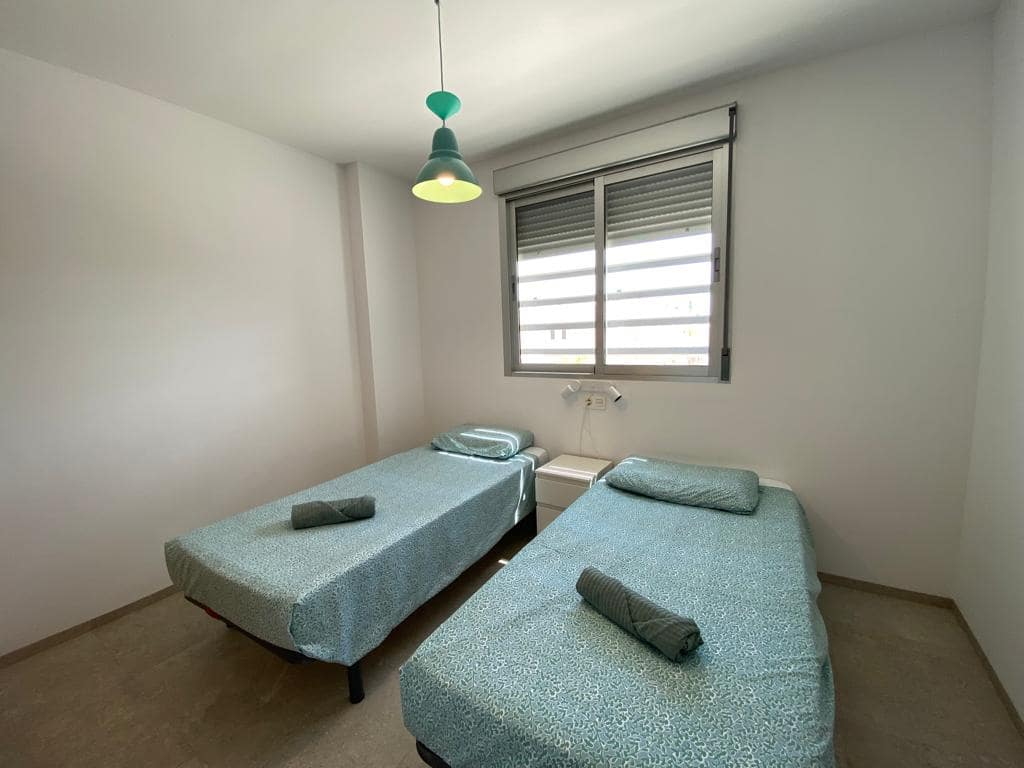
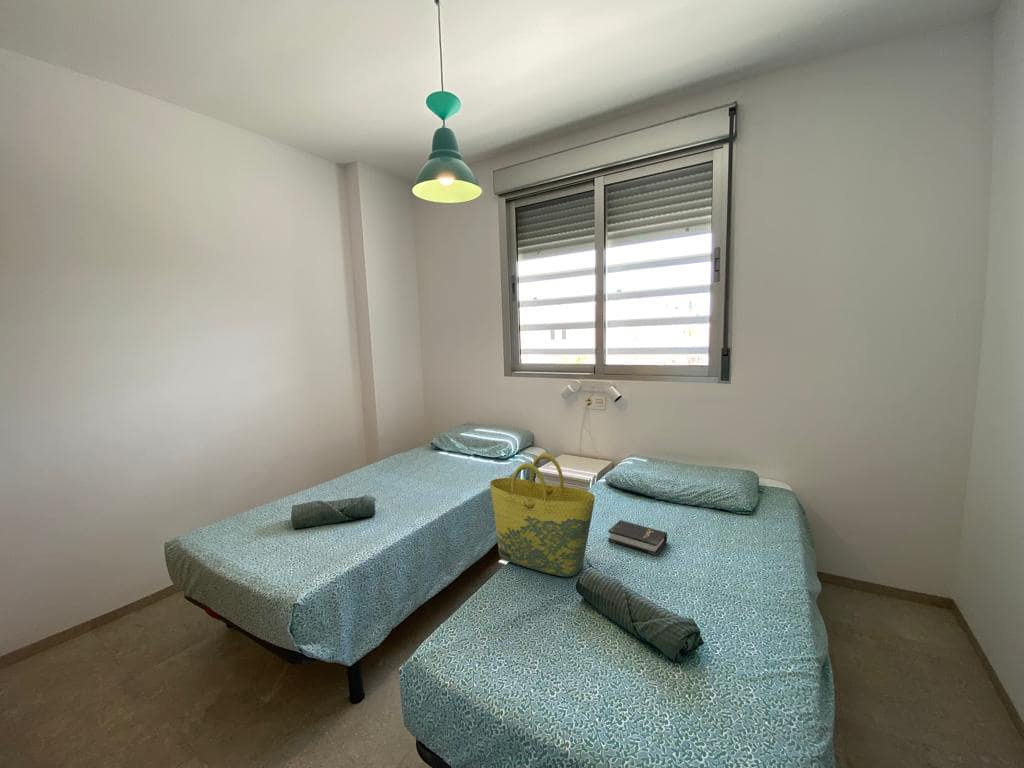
+ hardback book [607,519,668,557]
+ tote bag [489,453,596,578]
